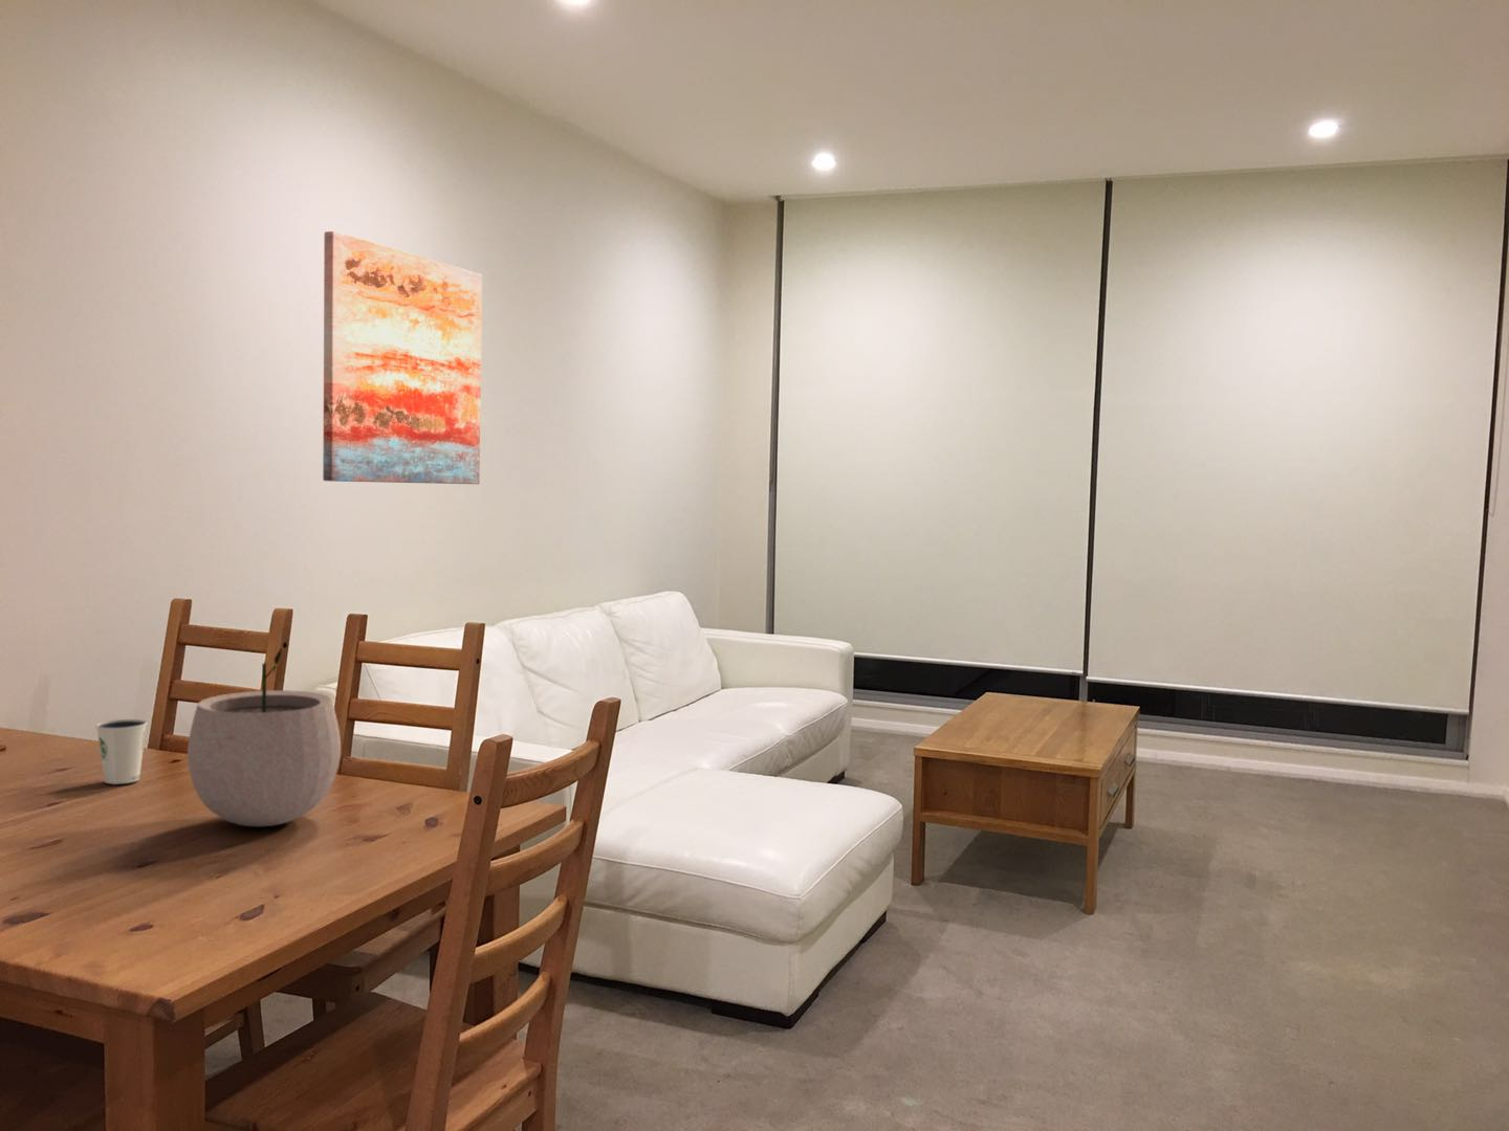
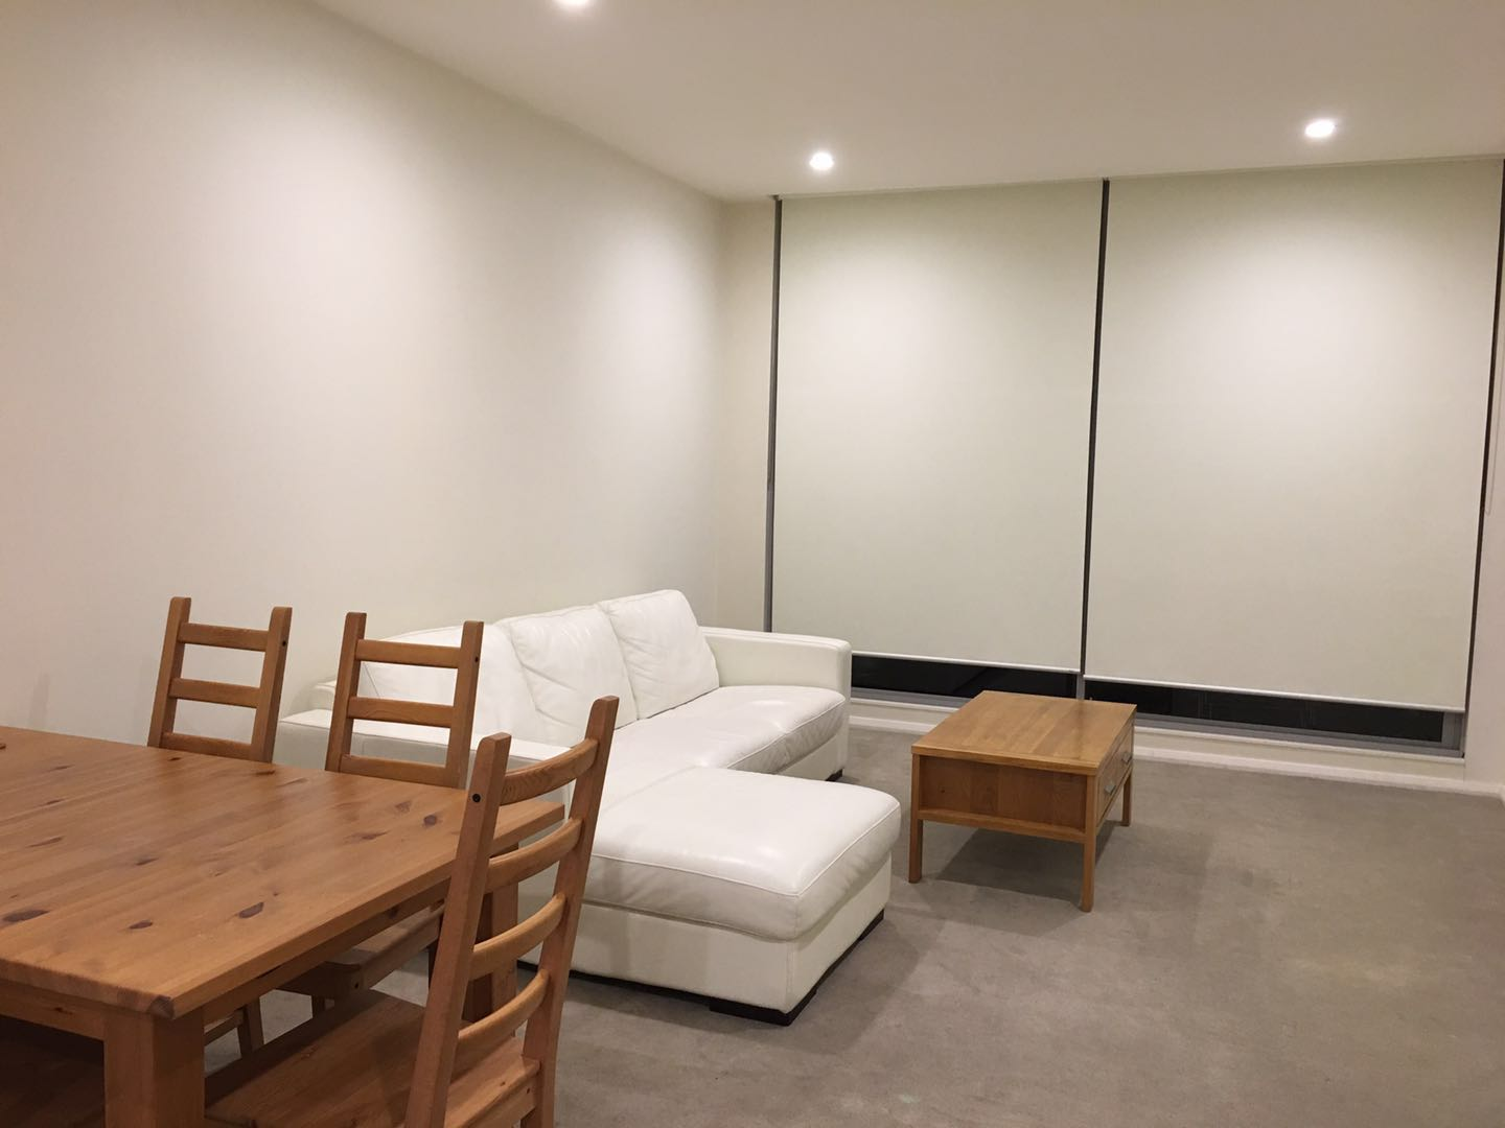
- dixie cup [94,719,147,785]
- wall art [322,230,484,485]
- plant pot [187,647,342,827]
